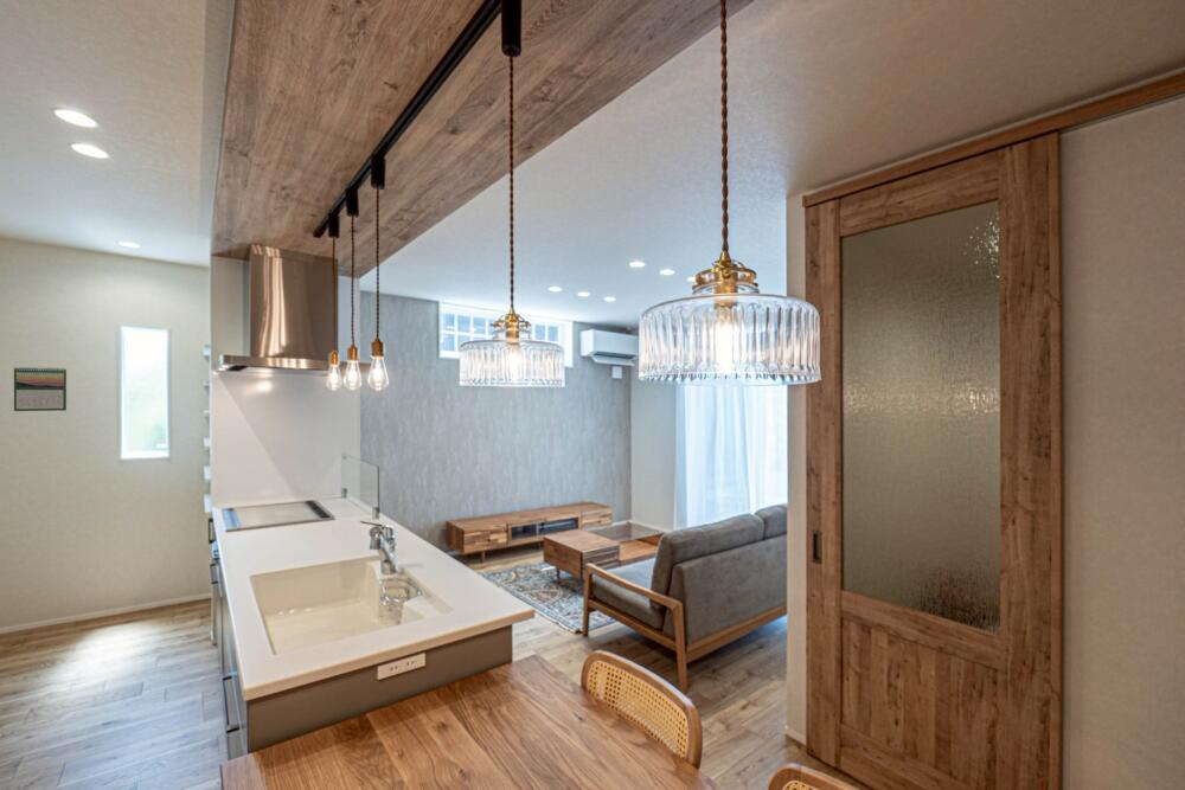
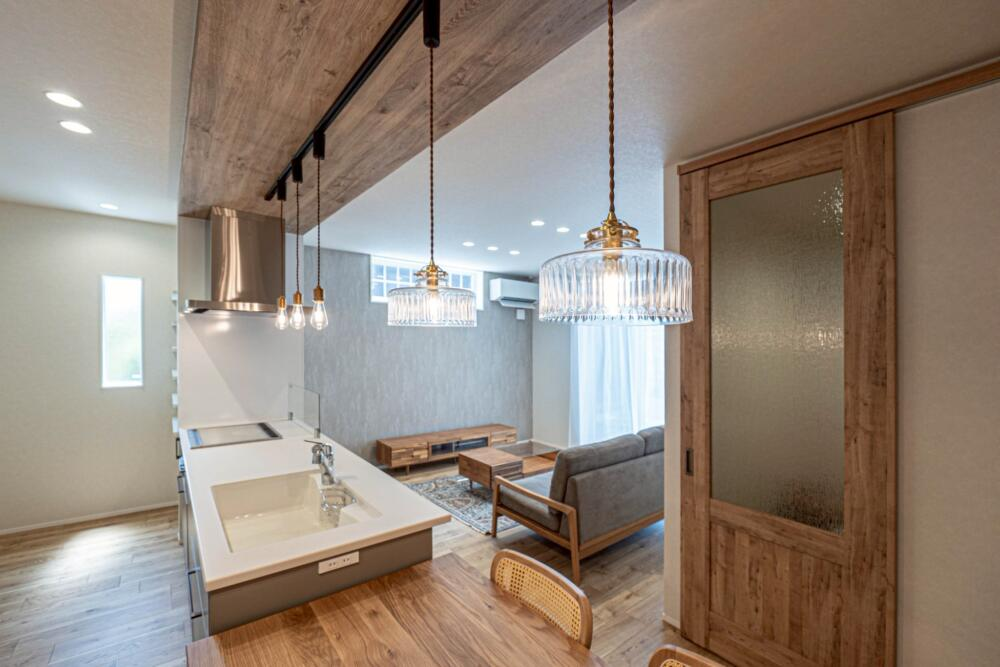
- calendar [13,366,68,412]
